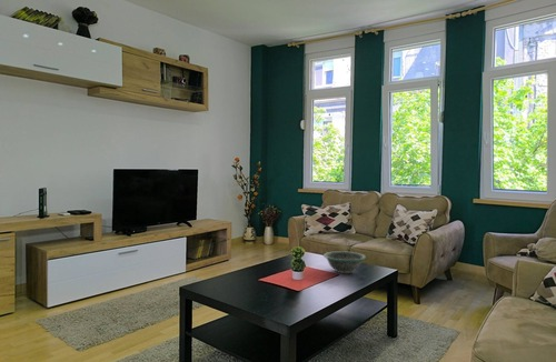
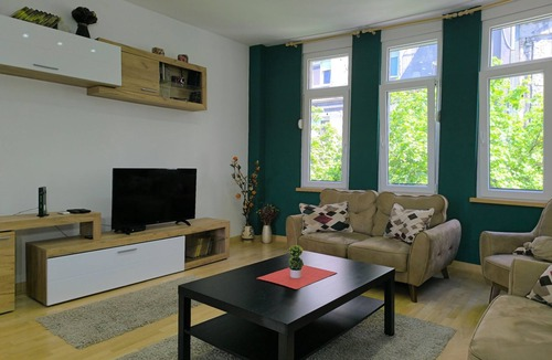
- decorative bowl [322,250,367,274]
